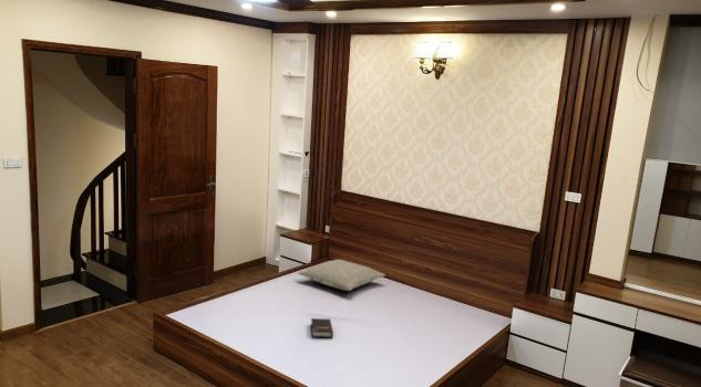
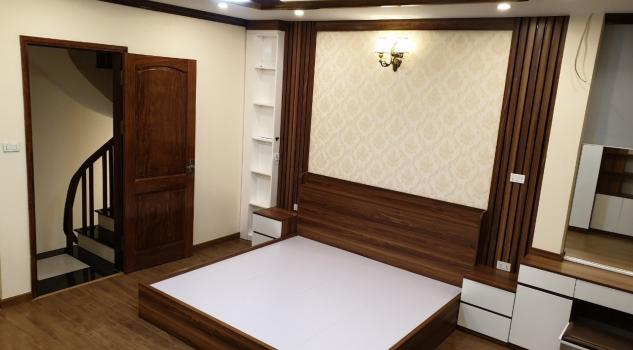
- hardback book [310,317,334,339]
- pillow [297,259,386,292]
